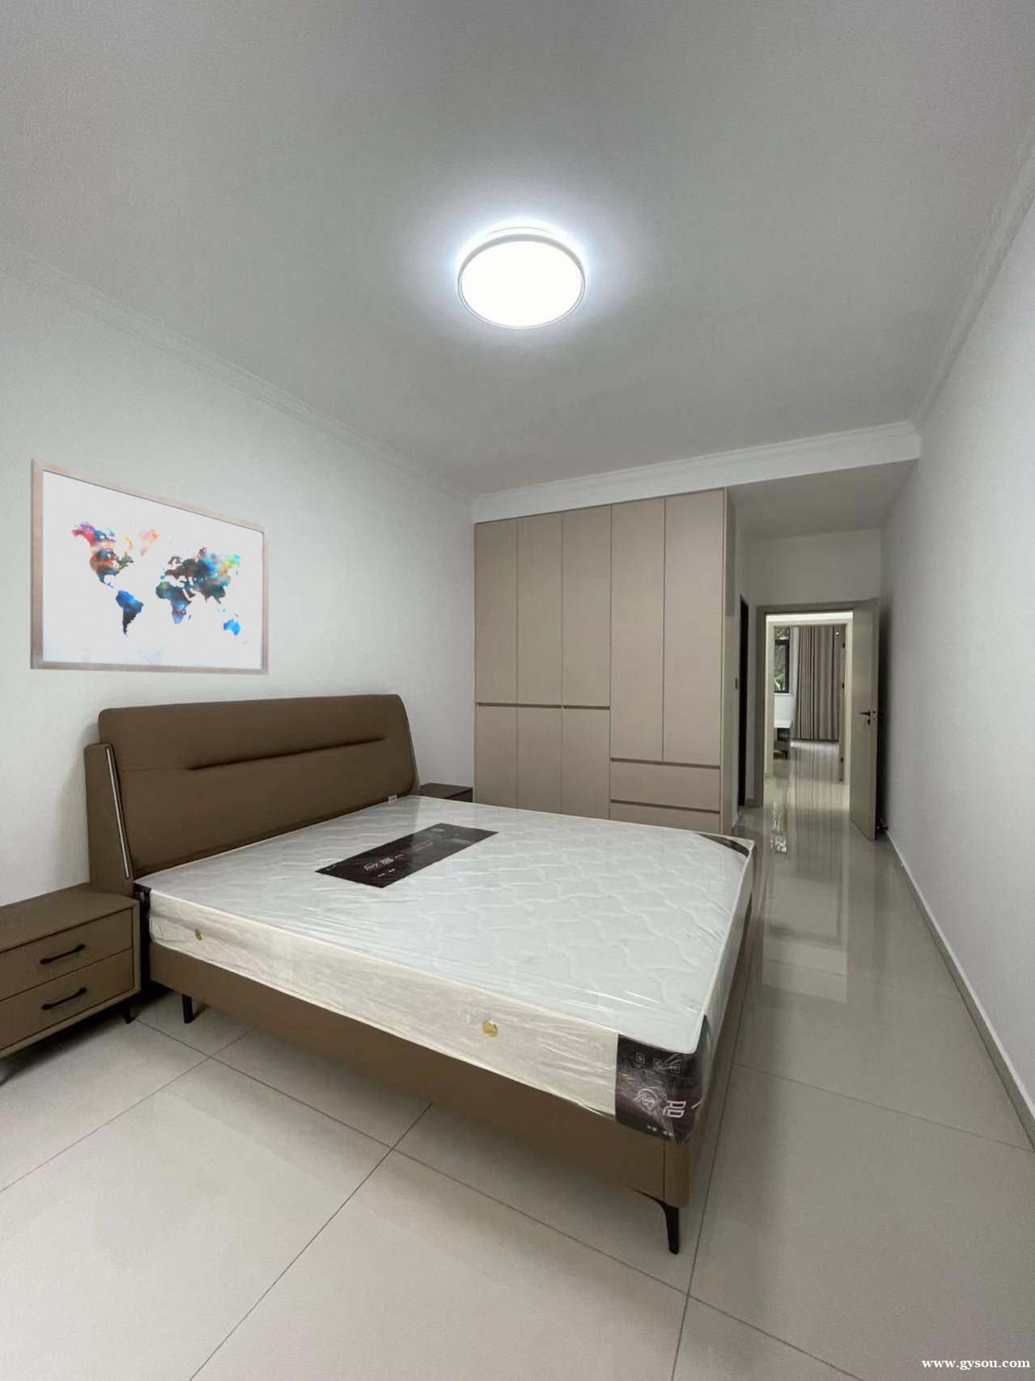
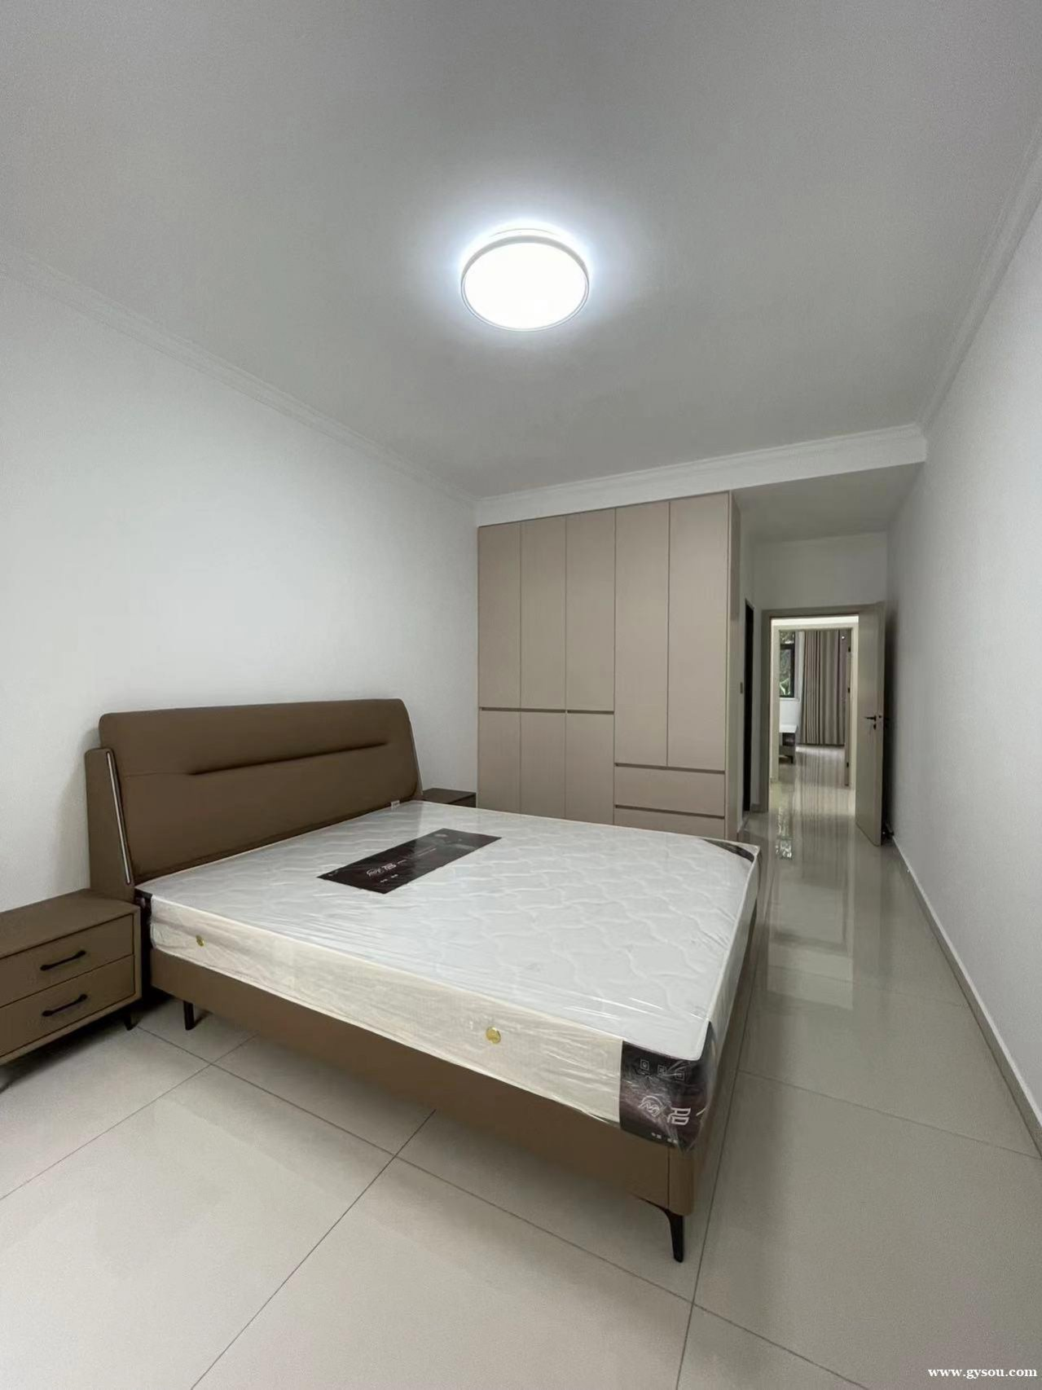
- wall art [29,458,271,676]
